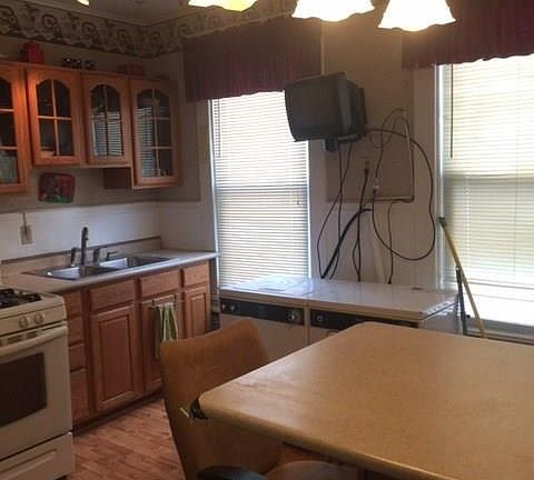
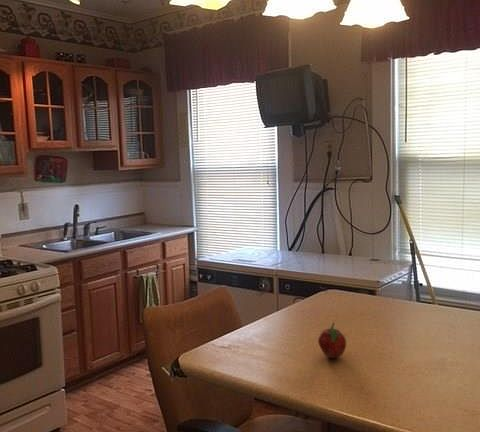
+ fruit [317,322,347,359]
